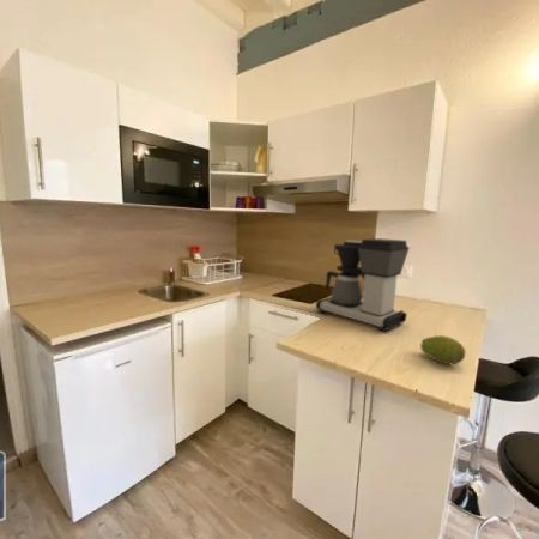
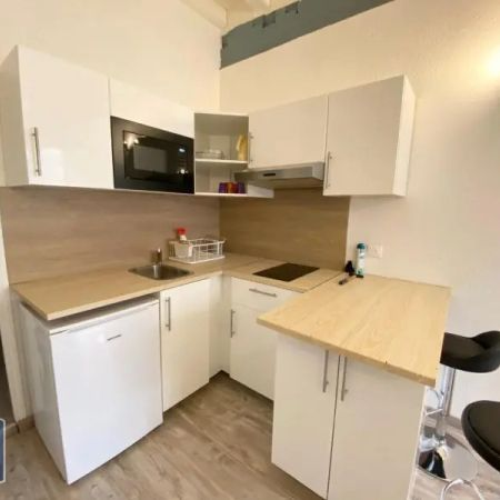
- fruit [419,334,466,365]
- coffee maker [315,237,411,333]
